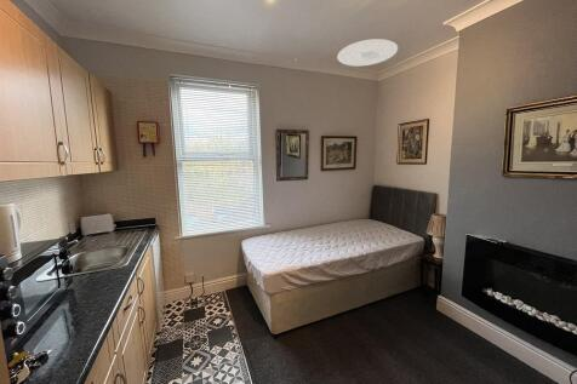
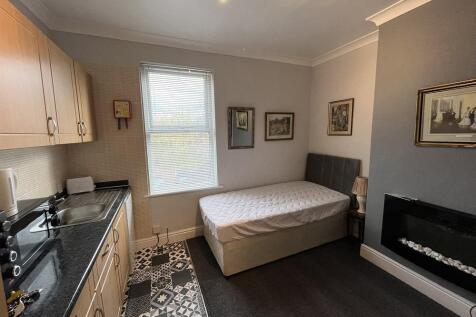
- ceiling light [336,38,399,68]
